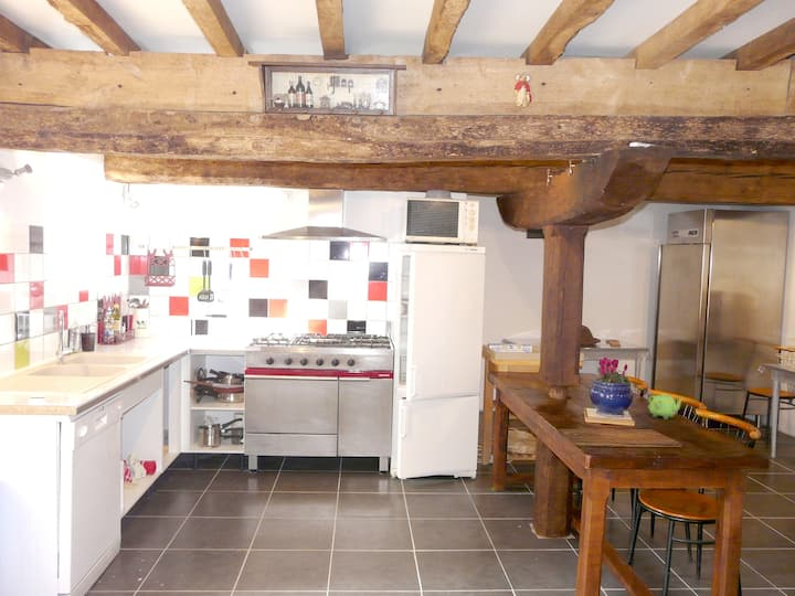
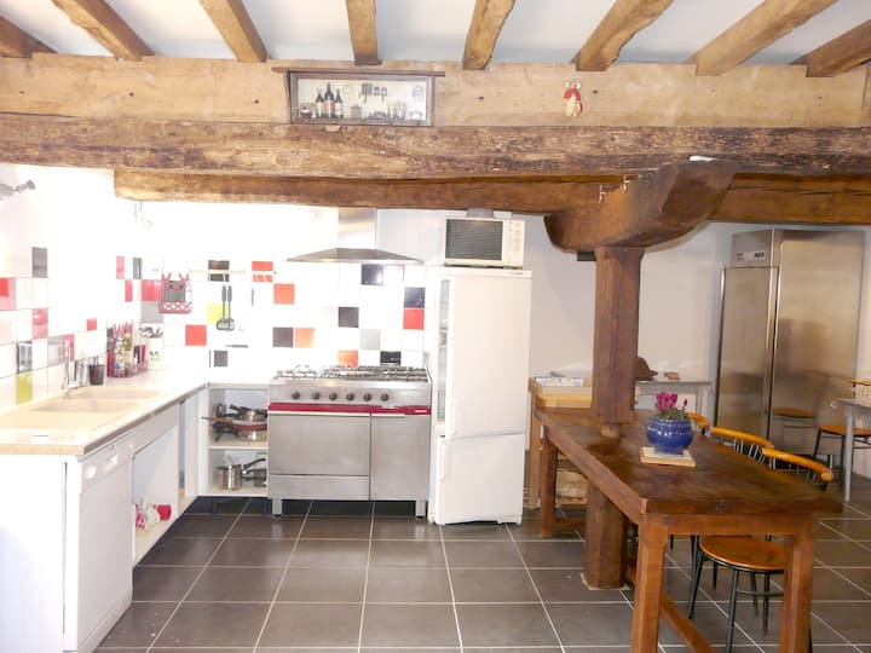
- cutting board [558,428,682,448]
- teapot [647,393,686,421]
